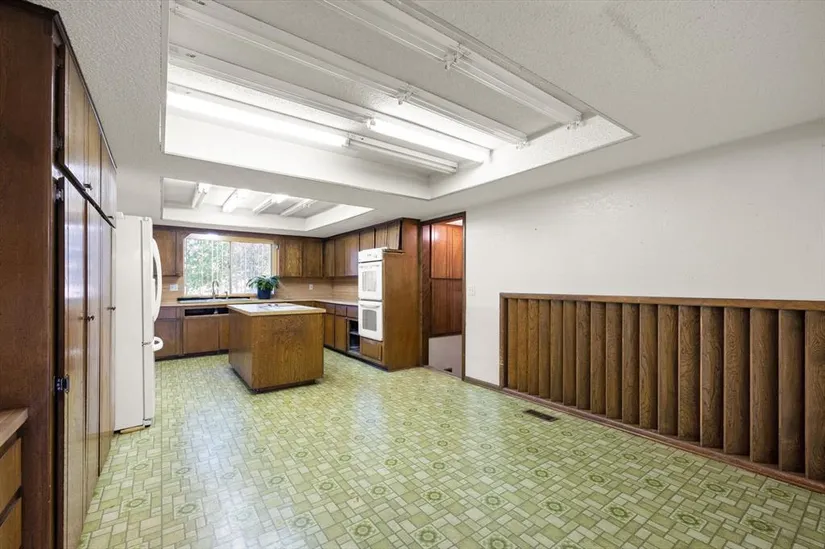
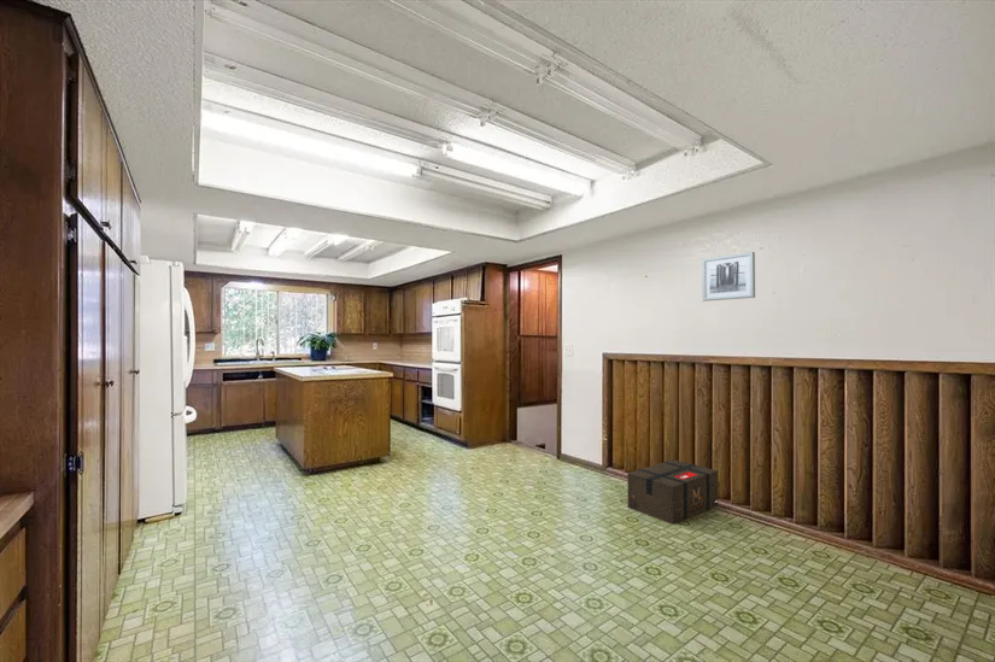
+ wall art [701,251,756,303]
+ cardboard box [626,458,719,526]
